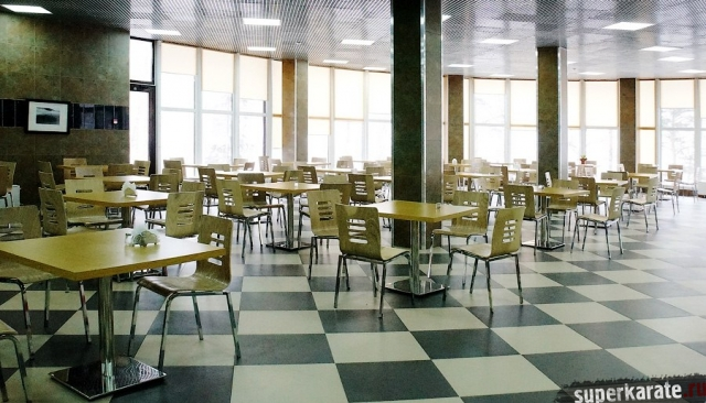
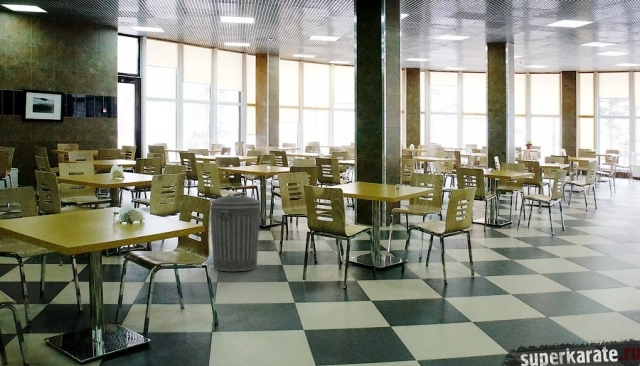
+ trash can [209,193,262,272]
